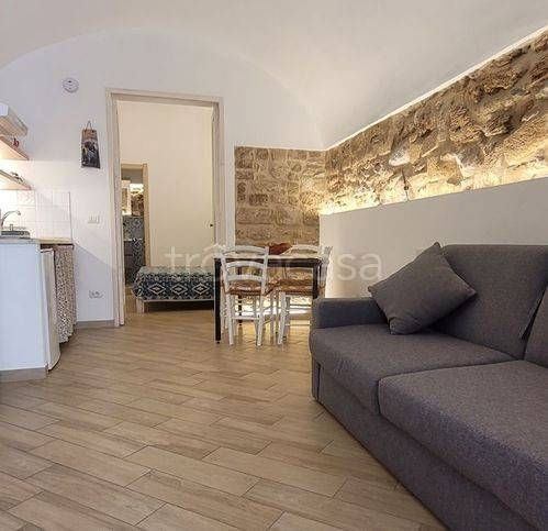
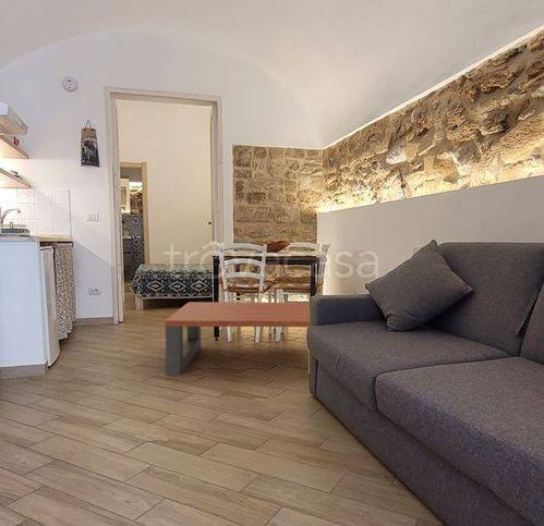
+ coffee table [164,301,310,377]
